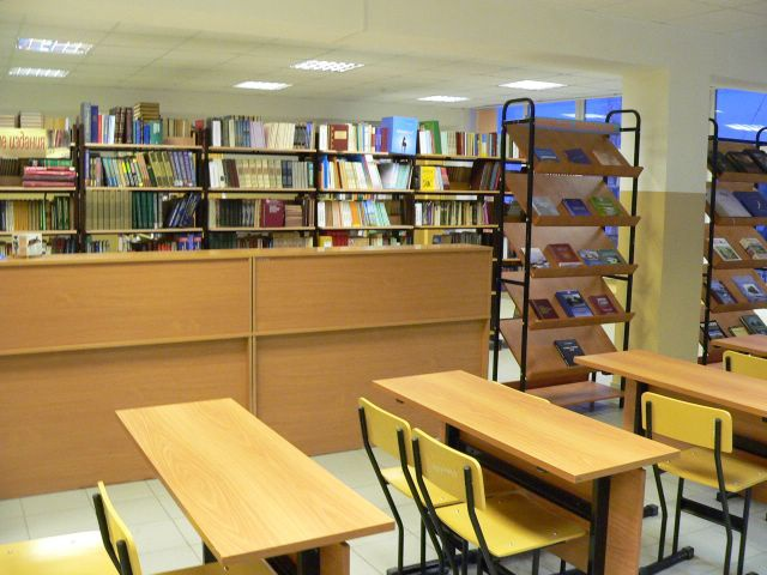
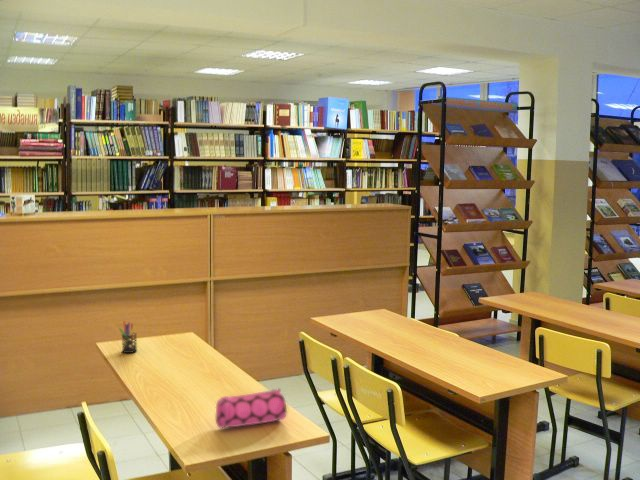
+ pen holder [118,320,138,354]
+ pencil case [215,386,288,429]
